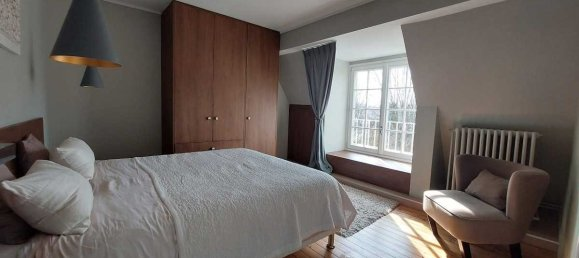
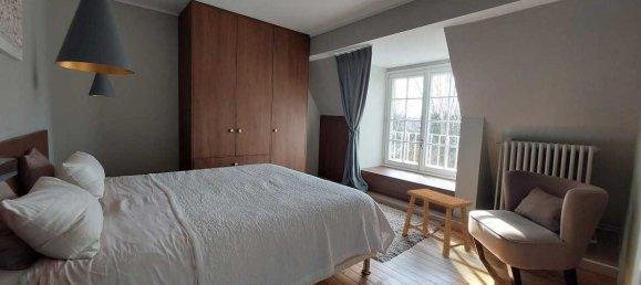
+ stool [401,188,474,258]
